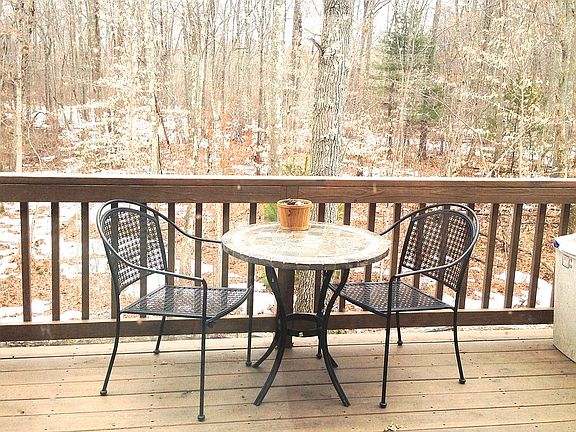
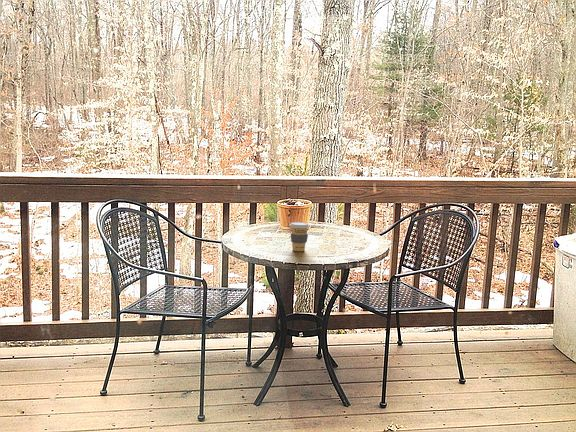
+ coffee cup [289,221,311,252]
